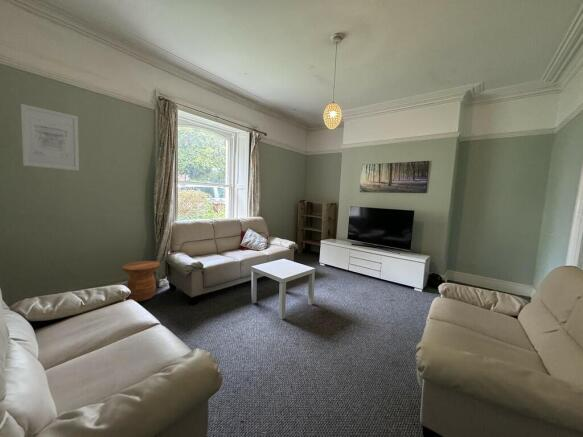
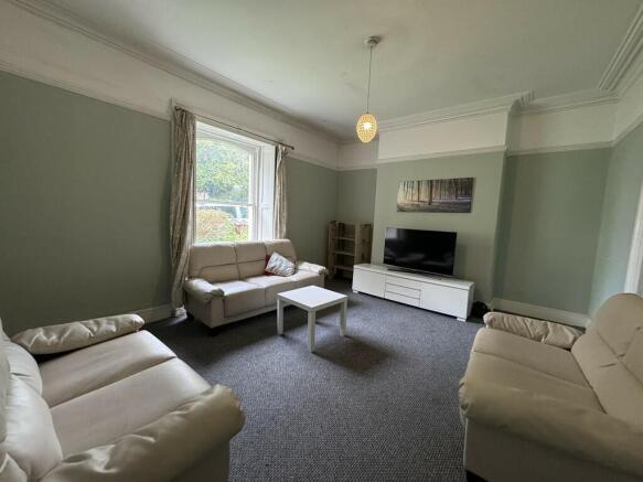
- side table [121,260,161,302]
- wall art [20,103,80,171]
